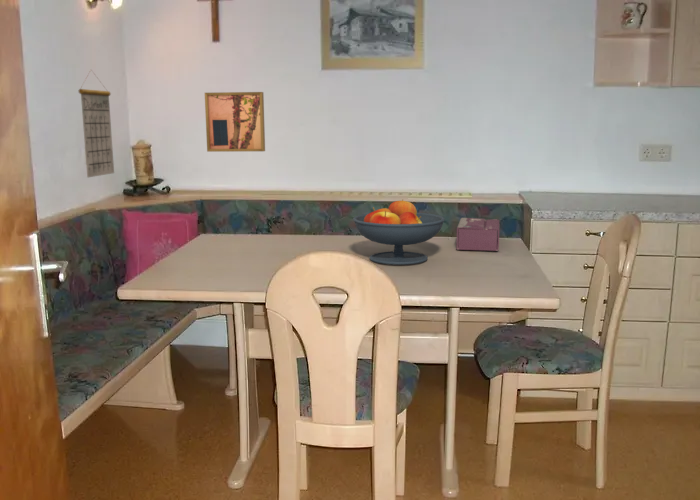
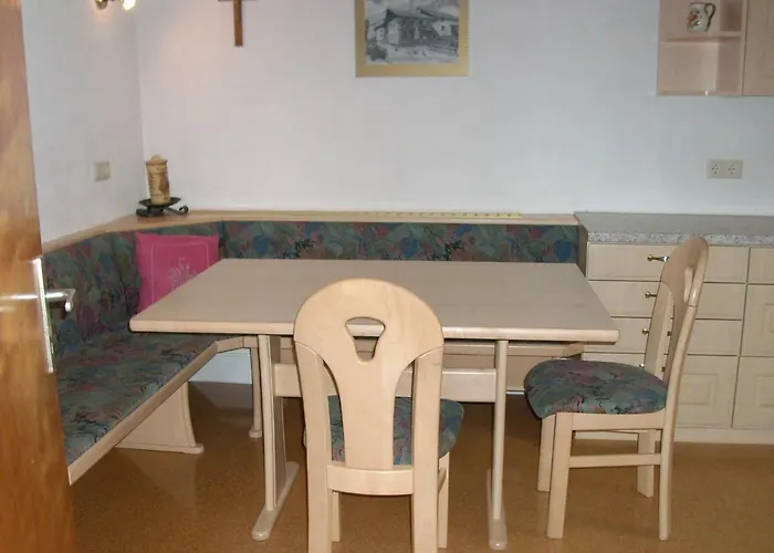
- fruit bowl [352,198,446,266]
- tissue box [456,217,500,252]
- calendar [78,69,115,179]
- wall art [204,91,266,153]
